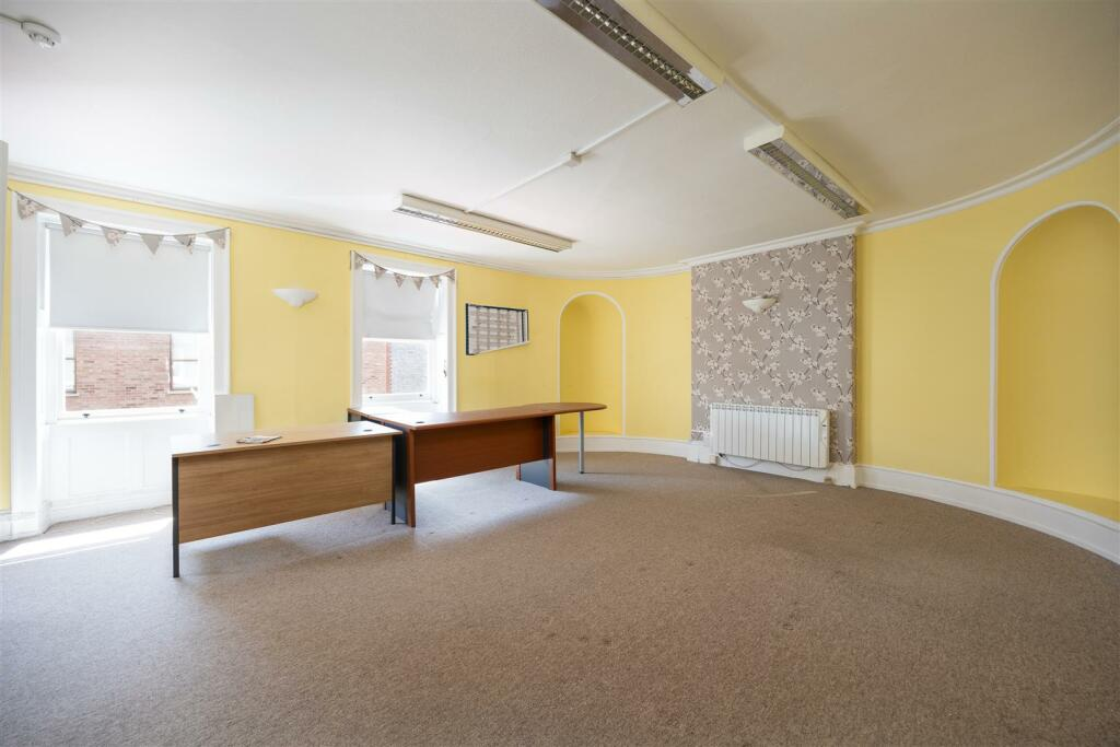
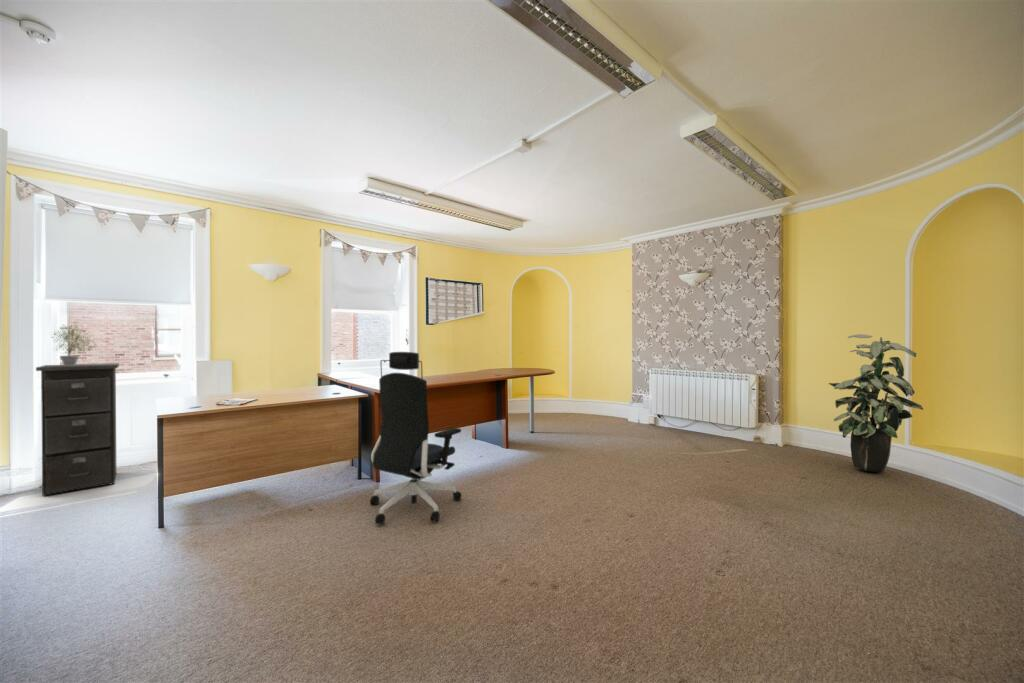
+ office chair [369,351,463,525]
+ potted plant [50,320,97,366]
+ indoor plant [828,333,924,474]
+ filing cabinet [35,362,120,497]
